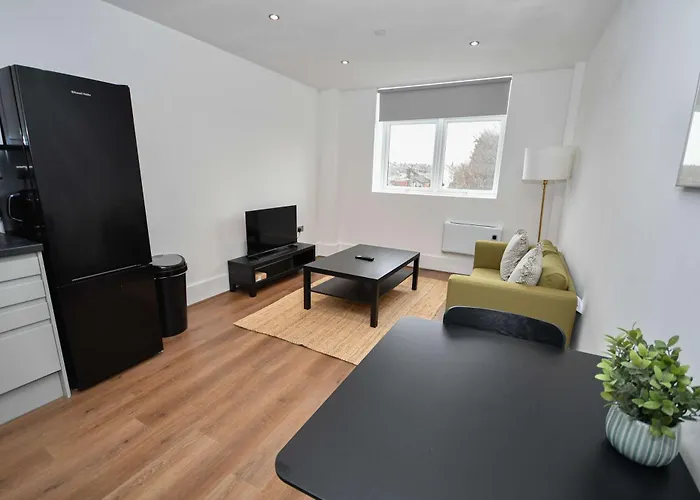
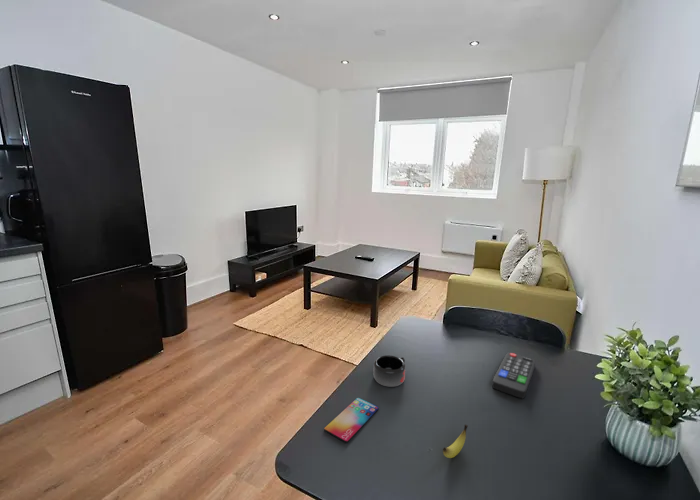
+ remote control [491,352,536,399]
+ mug [373,355,407,388]
+ smartphone [323,397,379,444]
+ banana [442,424,469,459]
